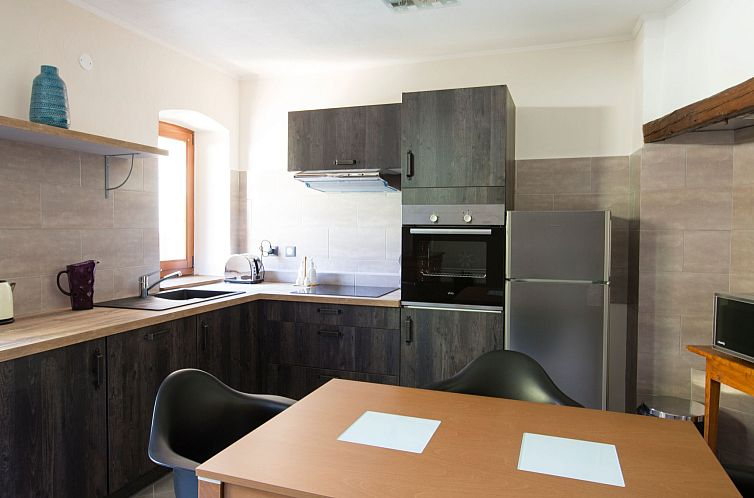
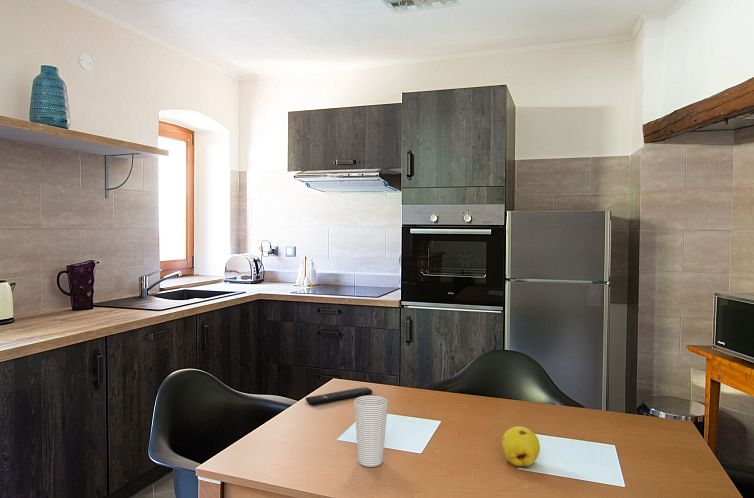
+ remote control [305,386,373,405]
+ cup [353,394,389,468]
+ fruit [501,425,541,467]
